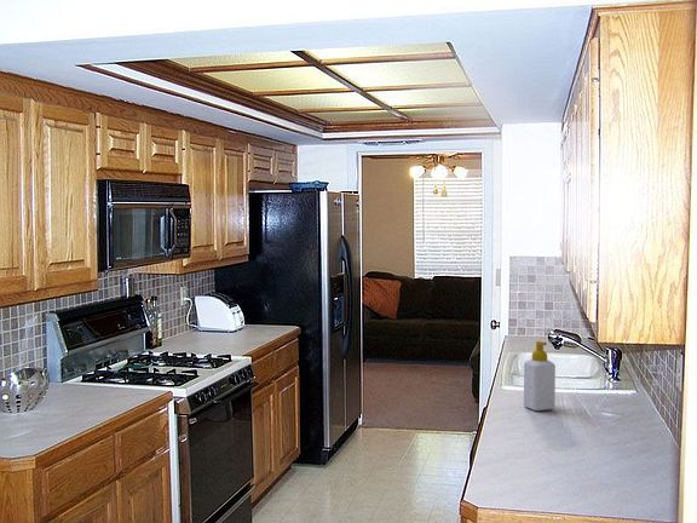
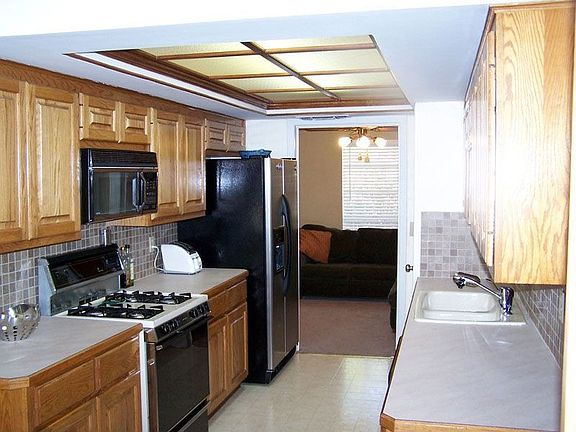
- soap bottle [523,340,557,412]
